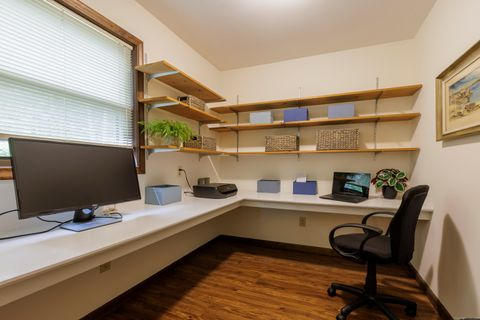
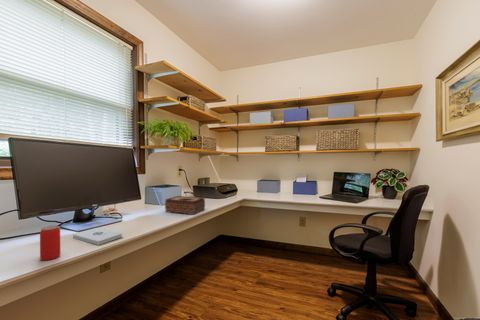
+ beverage can [39,224,61,261]
+ tissue box [164,195,206,216]
+ notepad [72,227,123,246]
